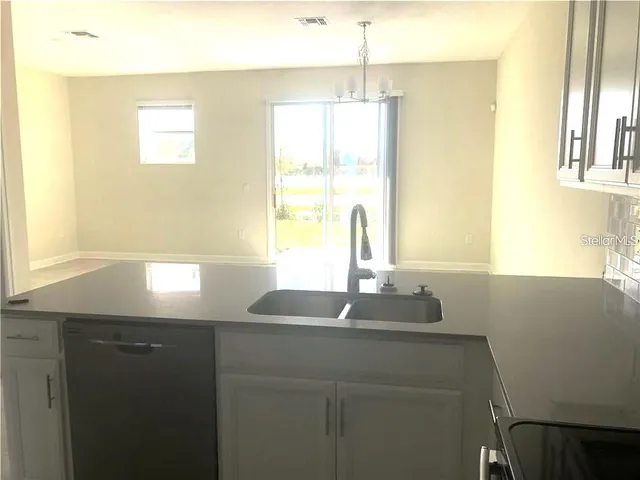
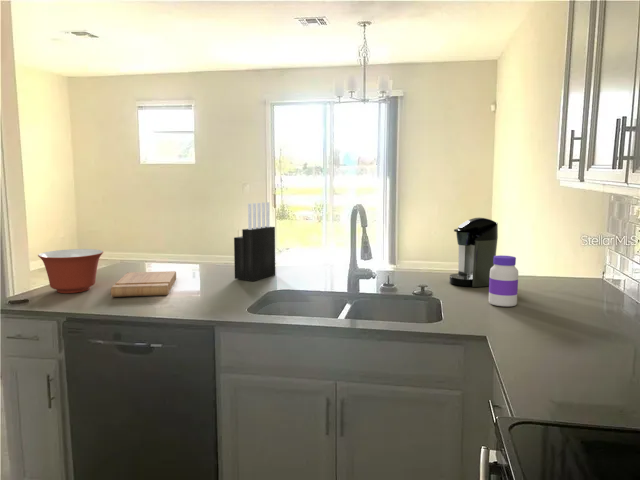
+ mixing bowl [37,248,104,294]
+ knife block [233,201,276,282]
+ coffee maker [448,217,499,288]
+ jar [488,254,519,307]
+ cutting board [110,270,177,298]
